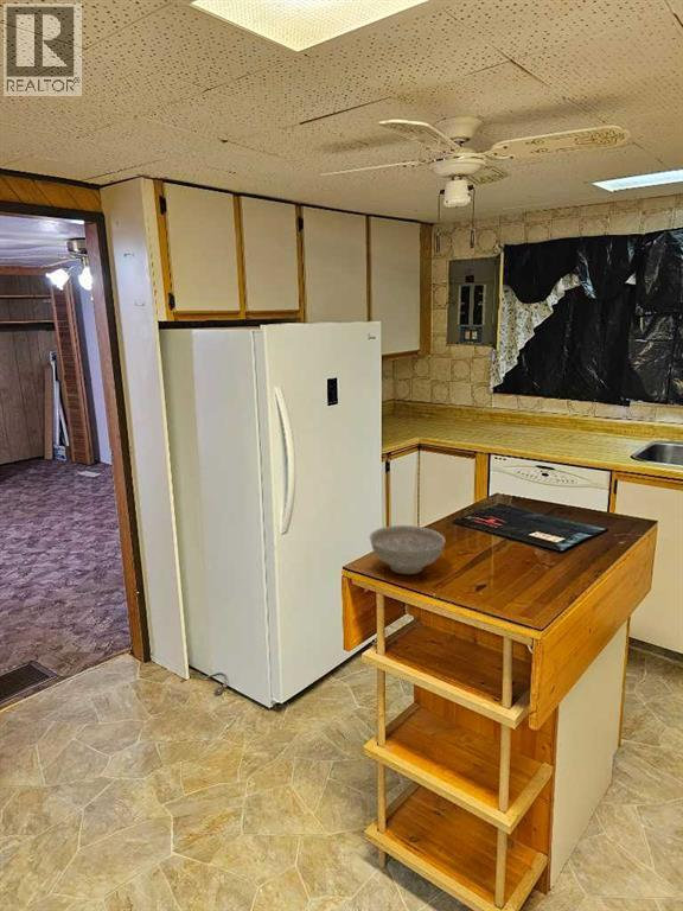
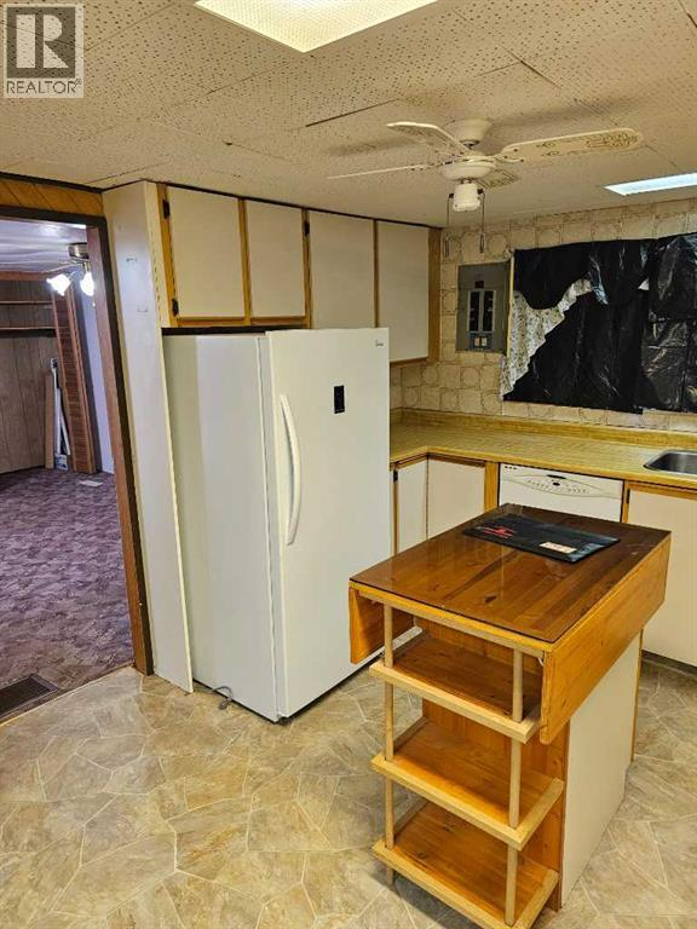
- decorative bowl [369,524,447,575]
